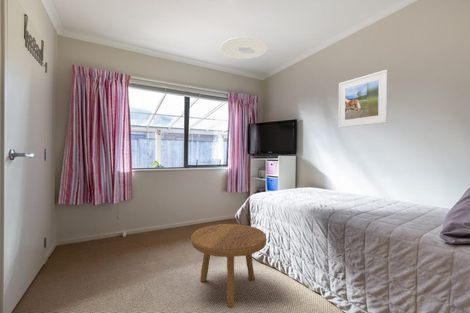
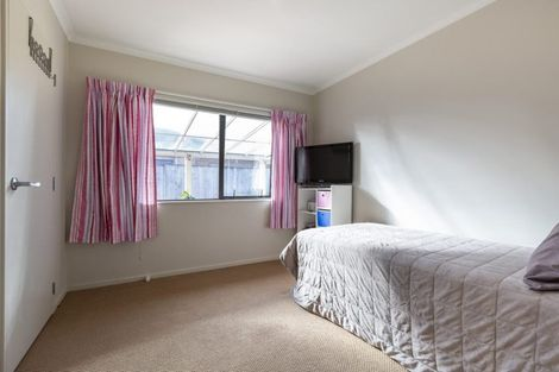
- ceiling light [219,36,268,60]
- footstool [190,223,267,309]
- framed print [337,69,389,129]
